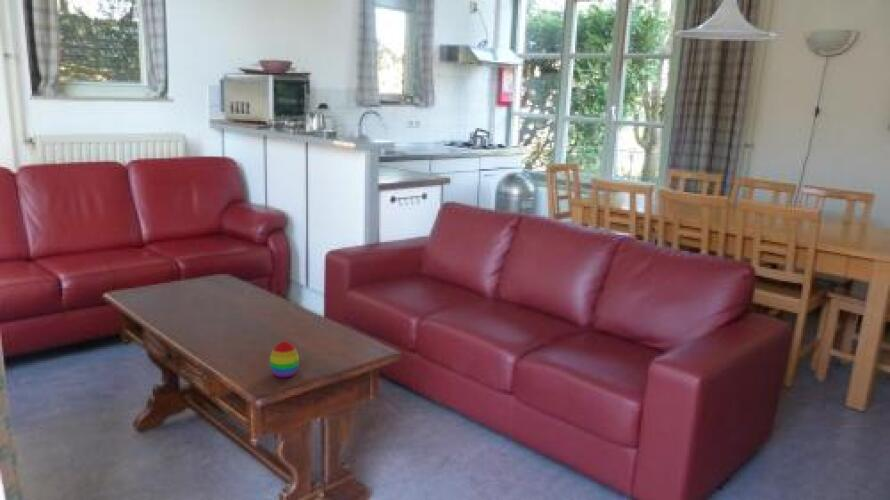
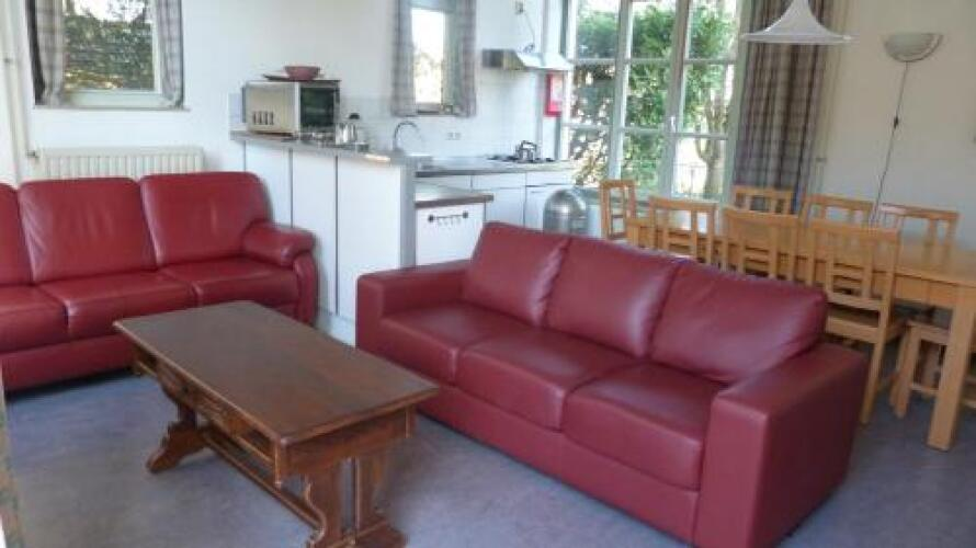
- decorative egg [269,340,300,379]
